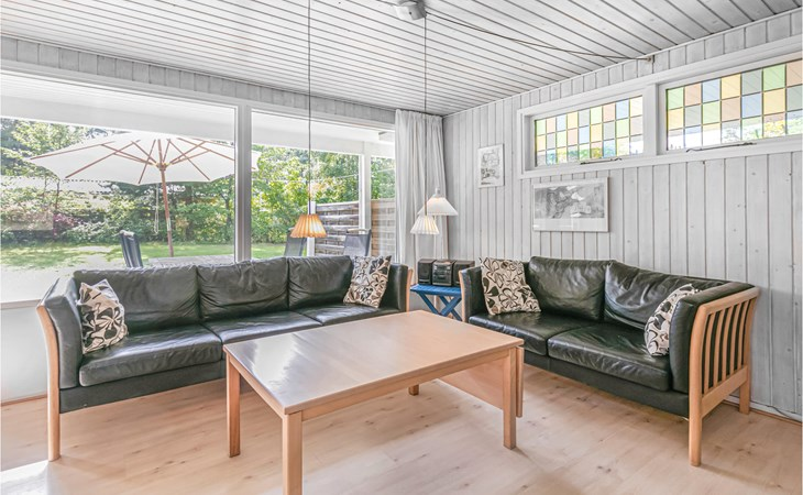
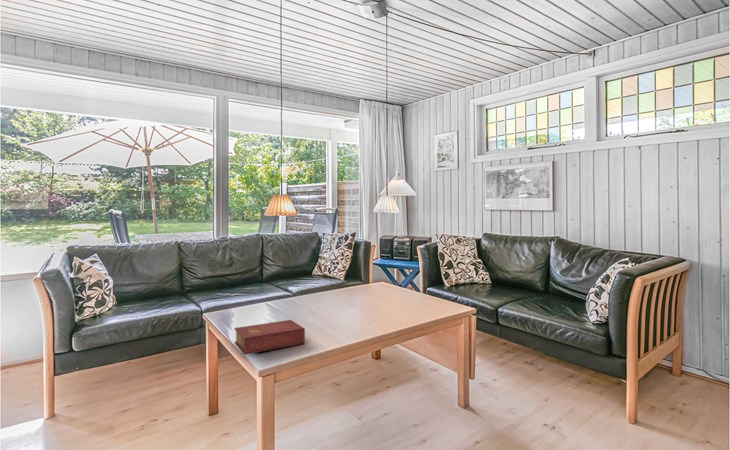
+ book [233,319,306,356]
